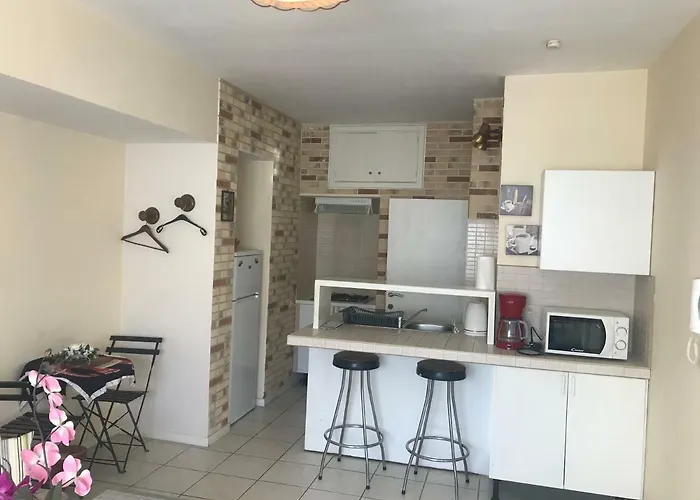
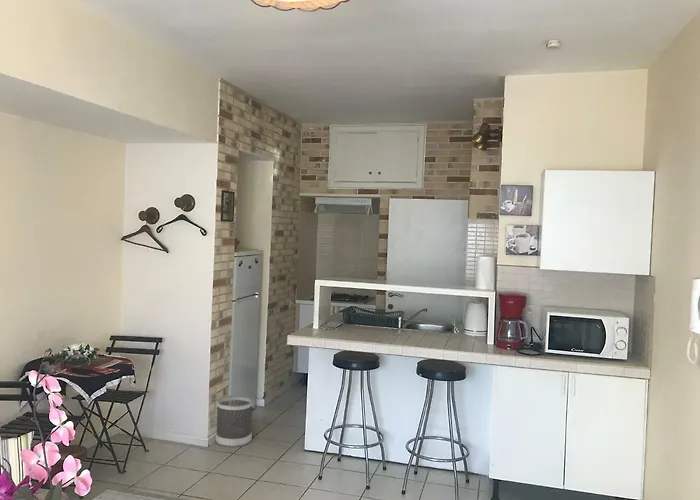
+ wastebasket [215,395,254,448]
